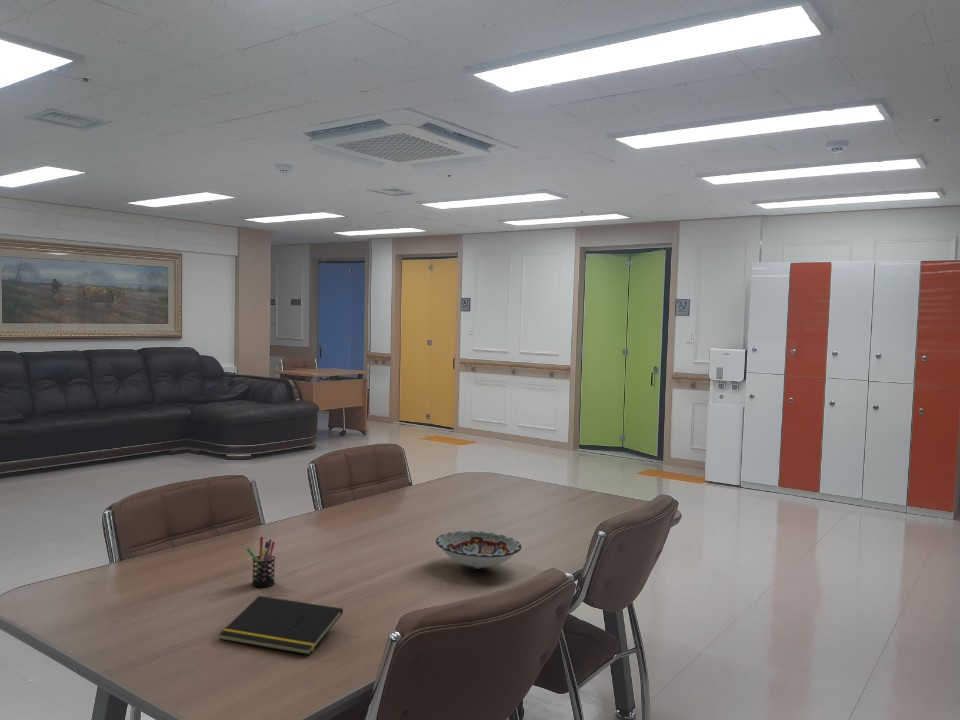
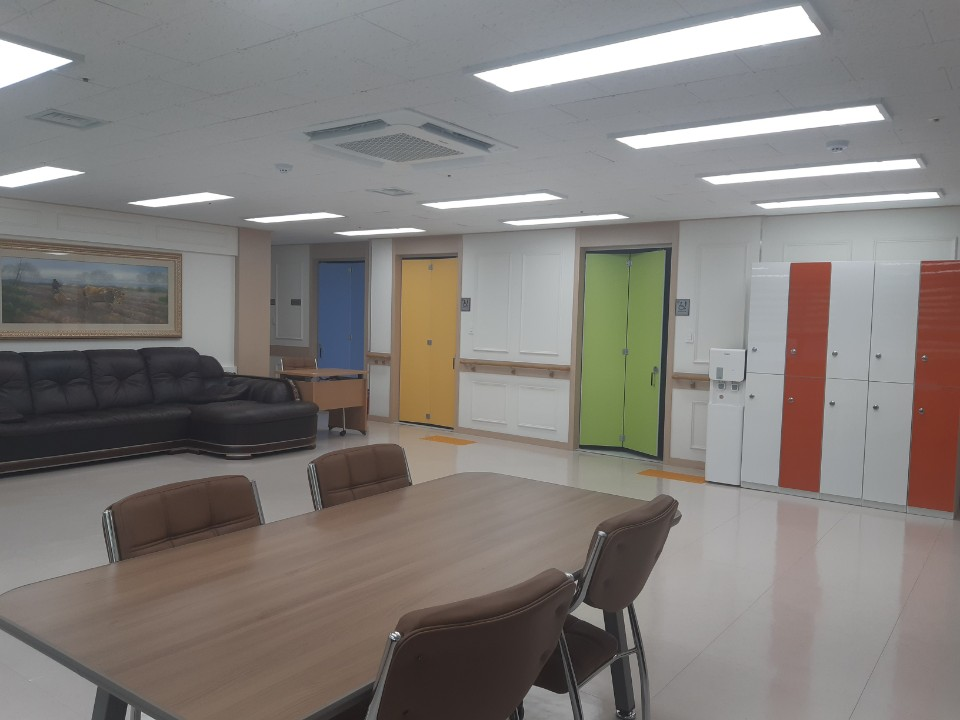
- notepad [218,595,344,656]
- bowl [435,530,523,570]
- pen holder [246,536,276,589]
